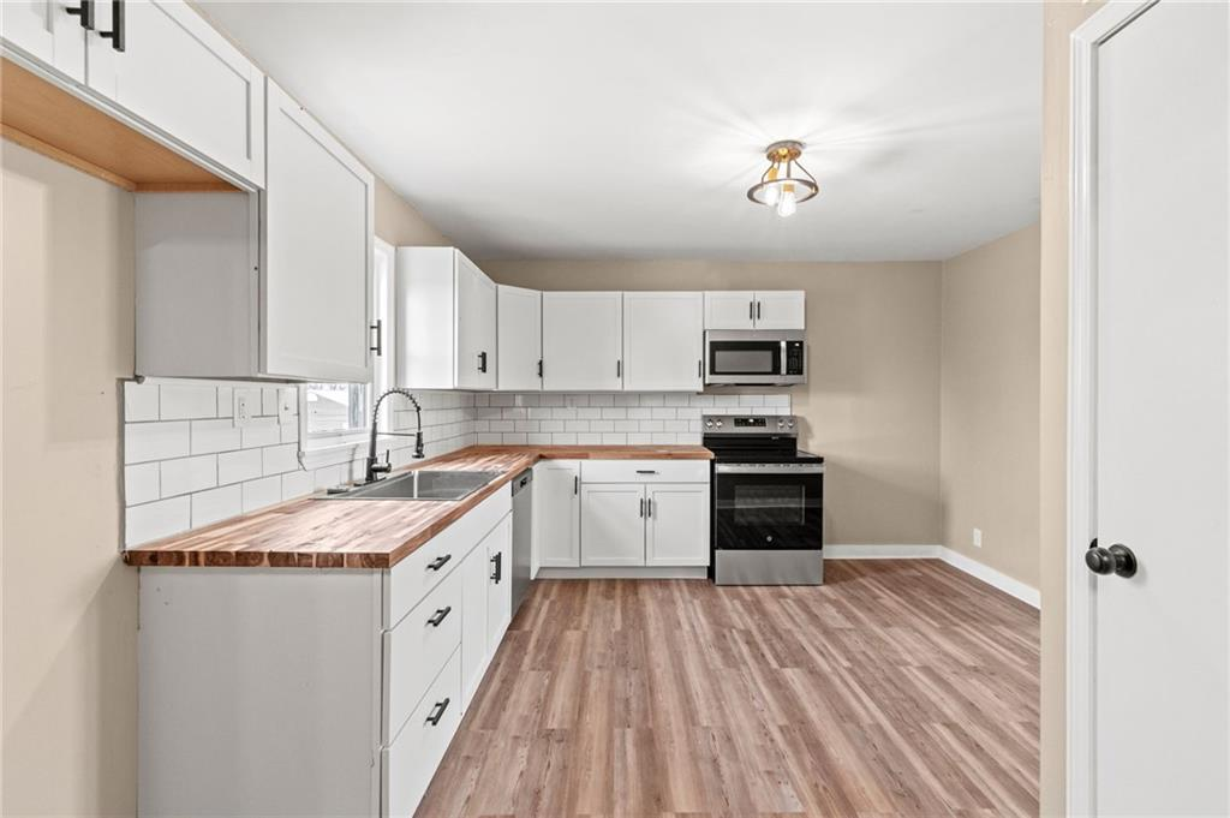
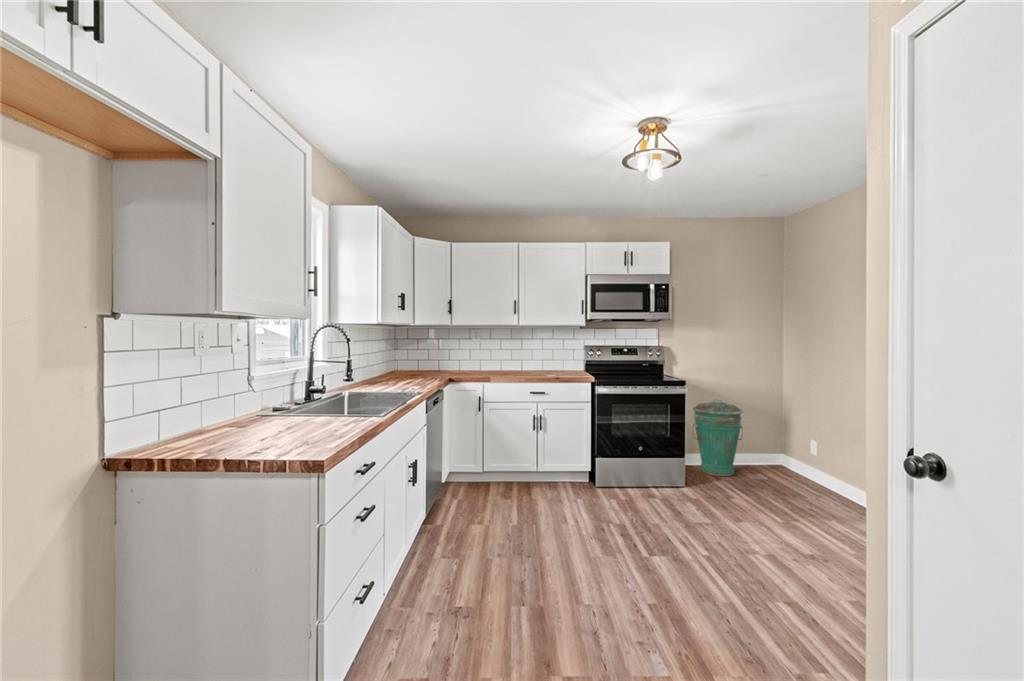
+ trash can [692,399,744,477]
